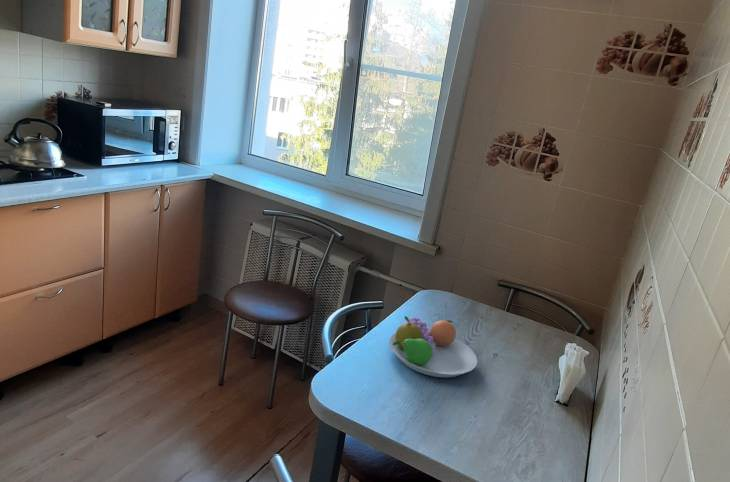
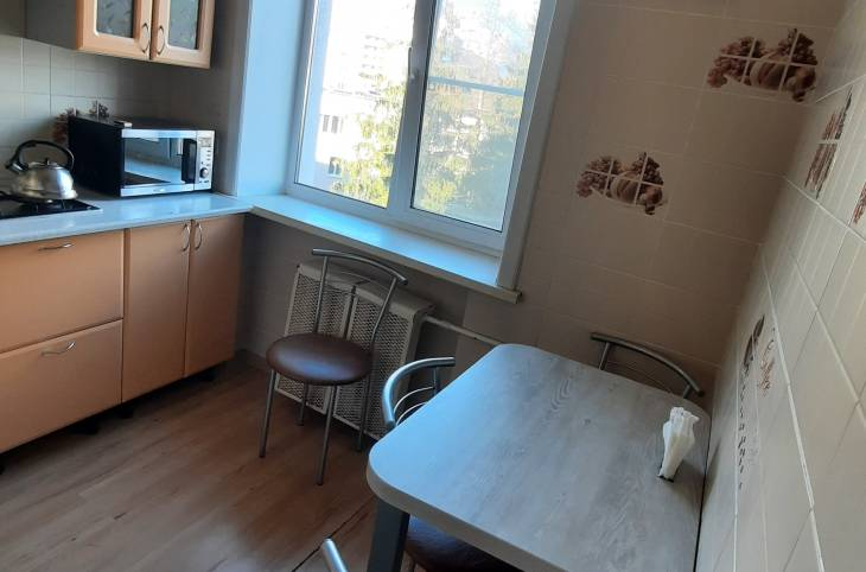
- fruit bowl [388,315,479,379]
